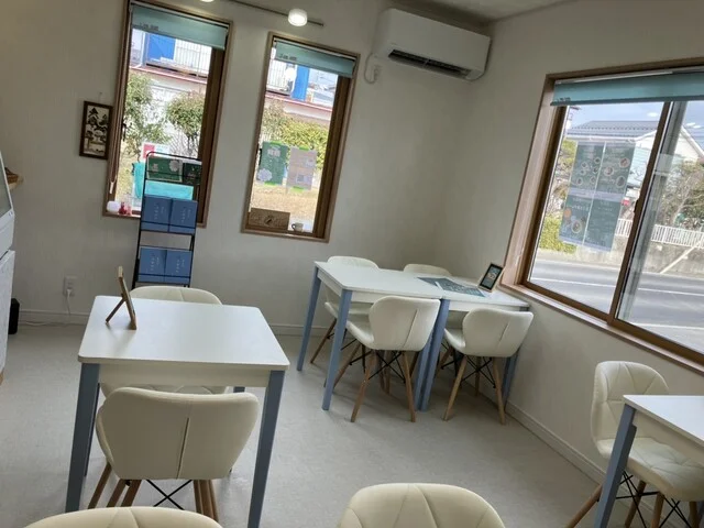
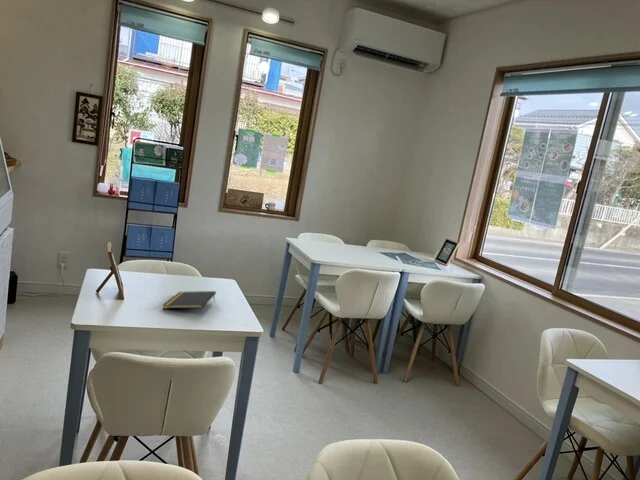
+ notepad [161,290,217,310]
